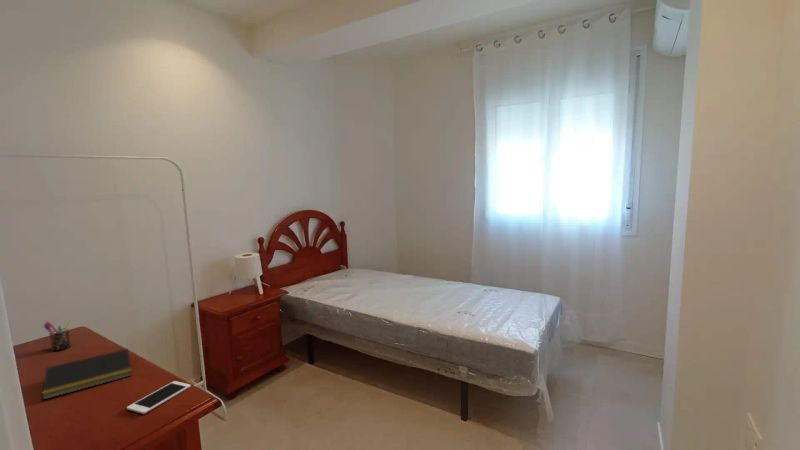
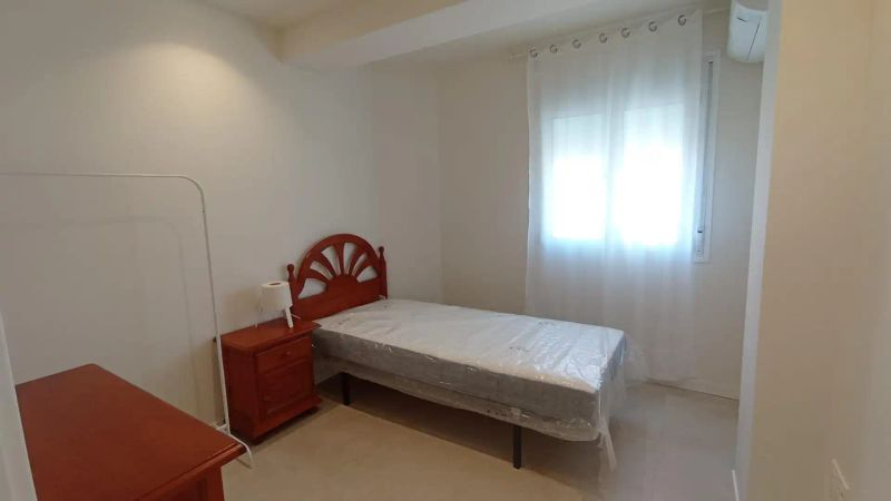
- cell phone [126,380,192,415]
- pen holder [42,319,73,352]
- notepad [41,348,133,401]
